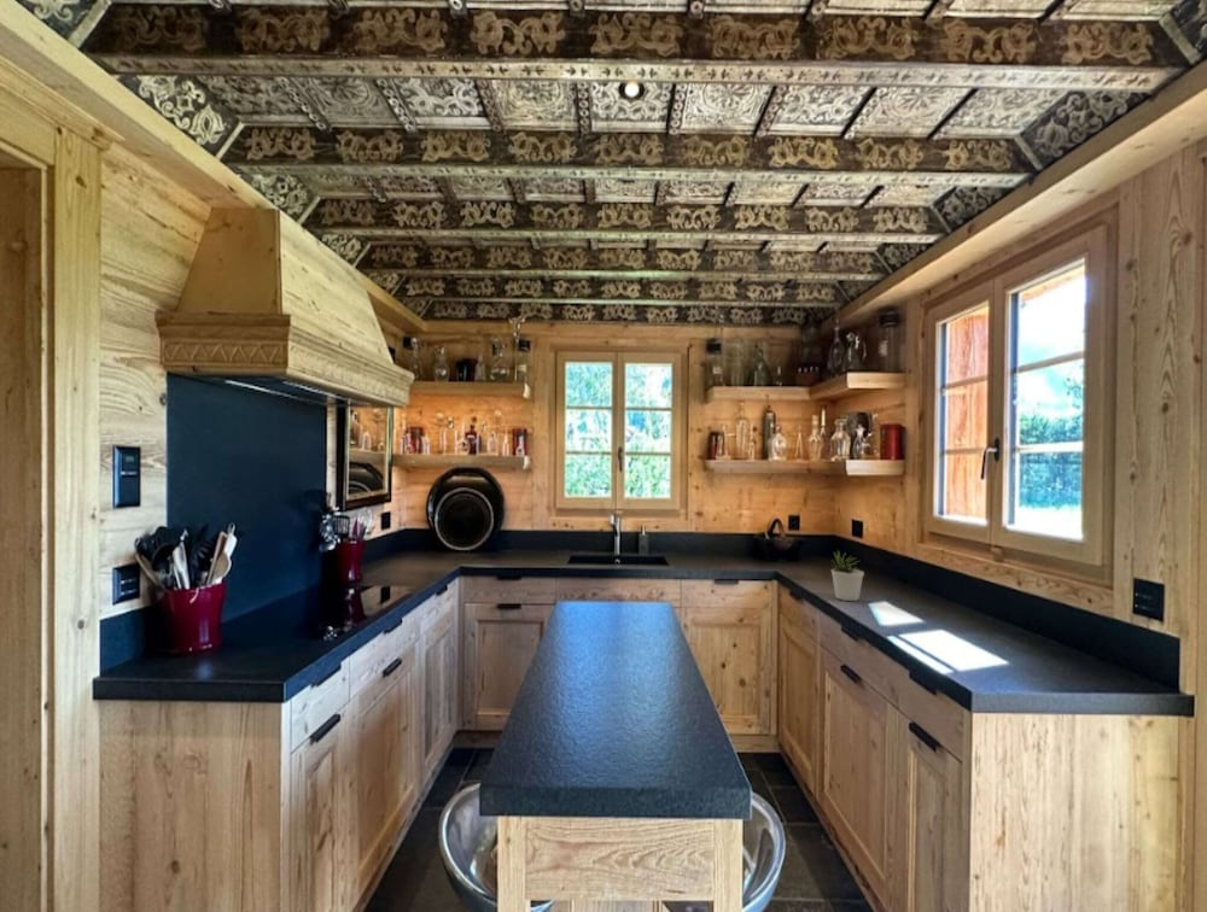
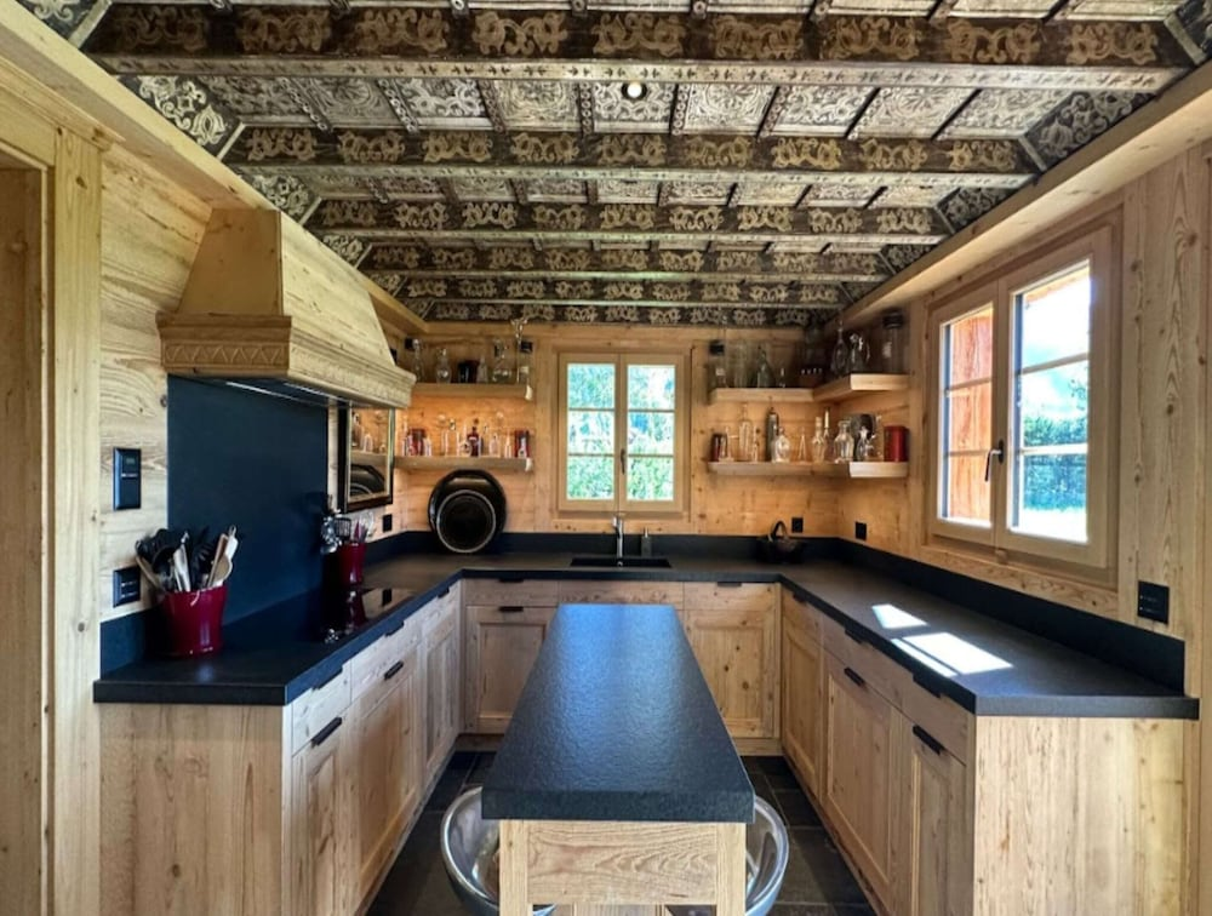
- potted plant [830,550,865,602]
